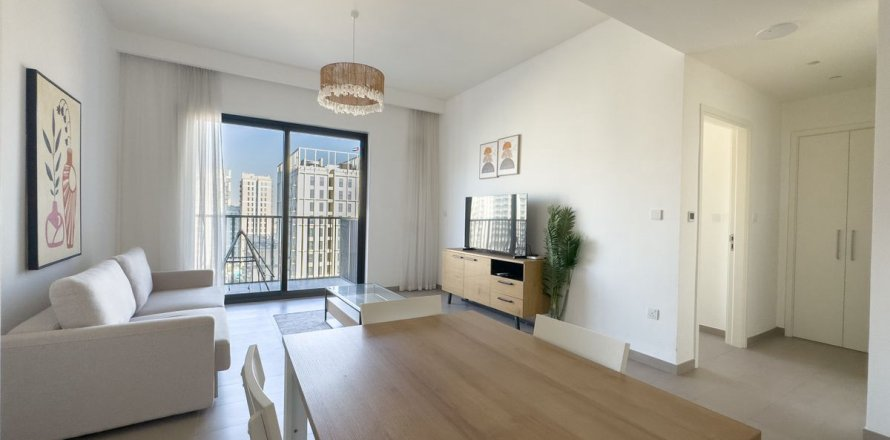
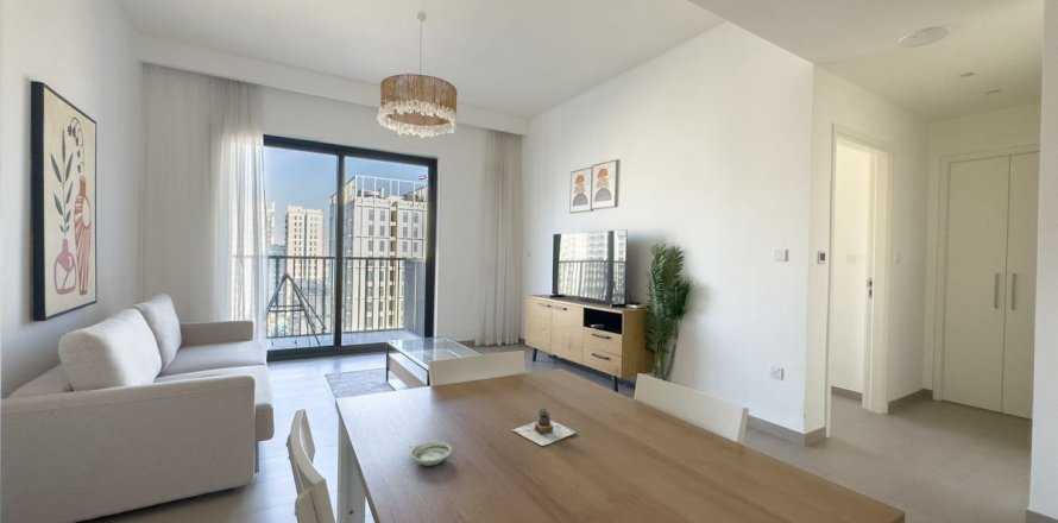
+ saucer [409,441,453,467]
+ teapot [512,407,578,447]
